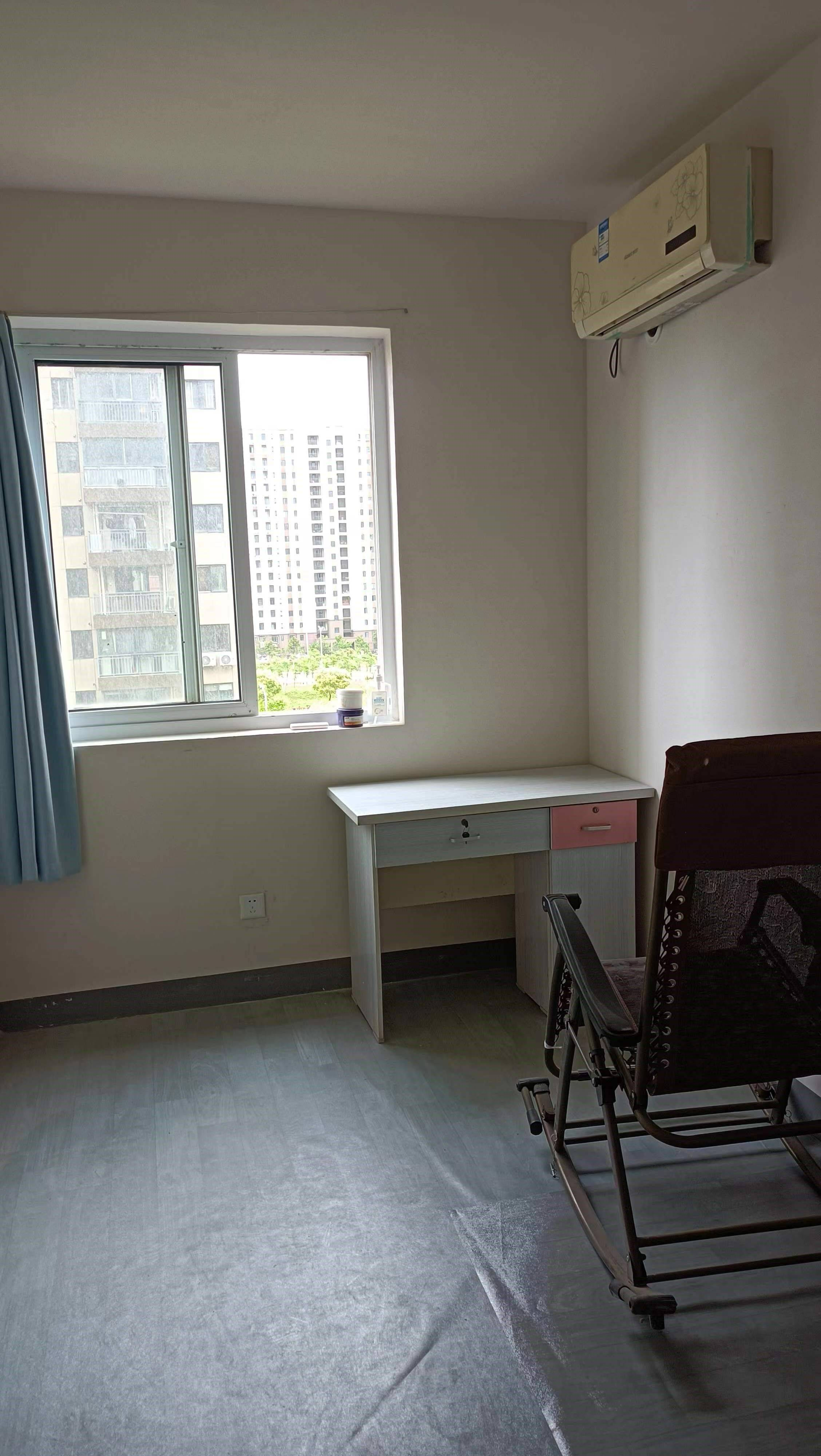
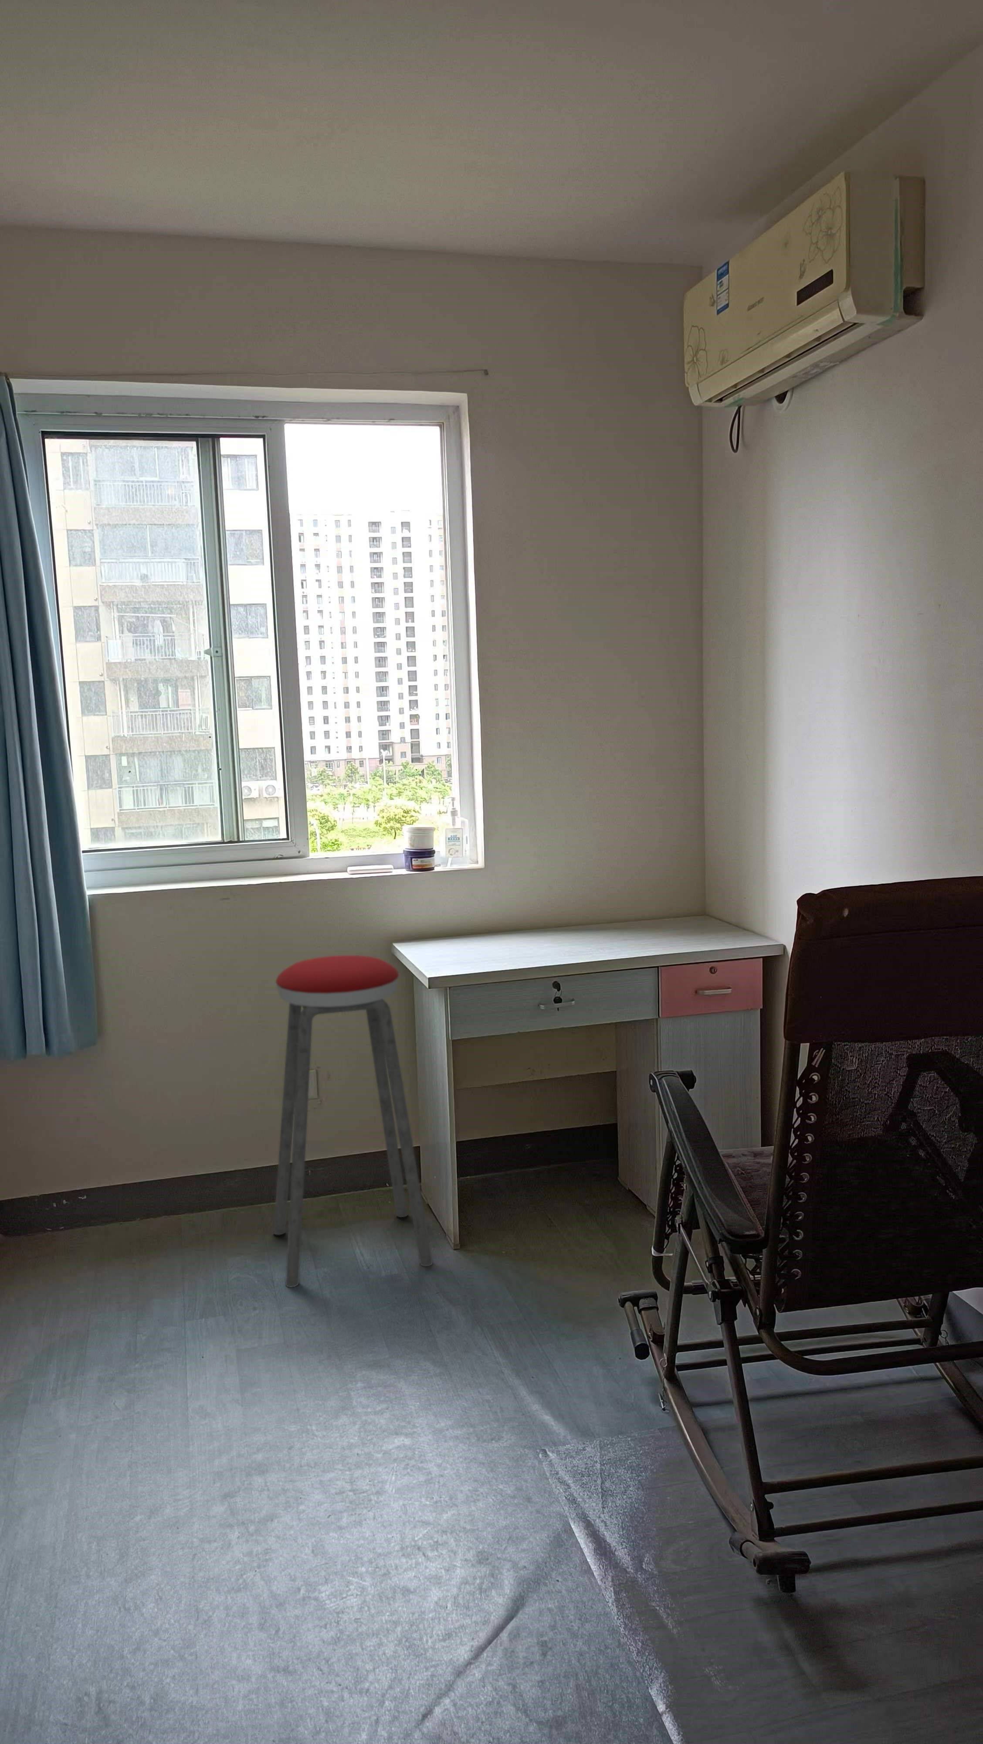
+ music stool [273,955,433,1288]
